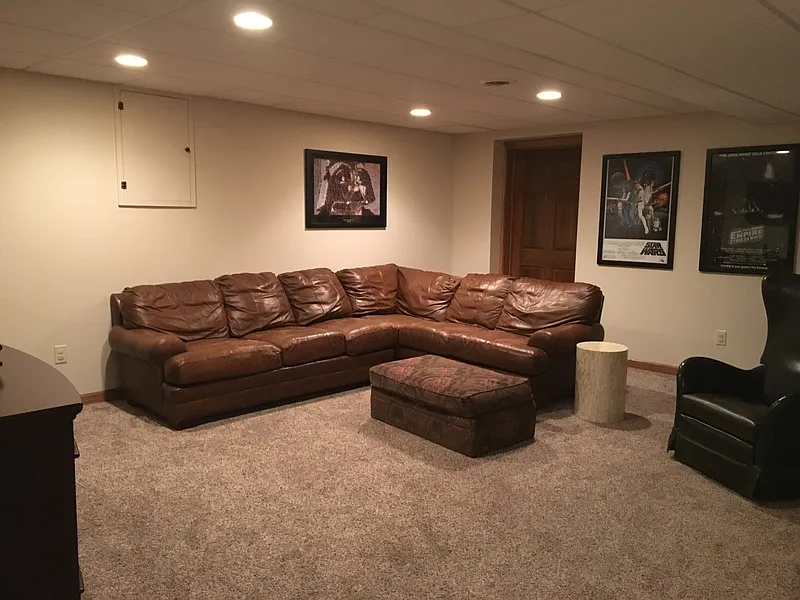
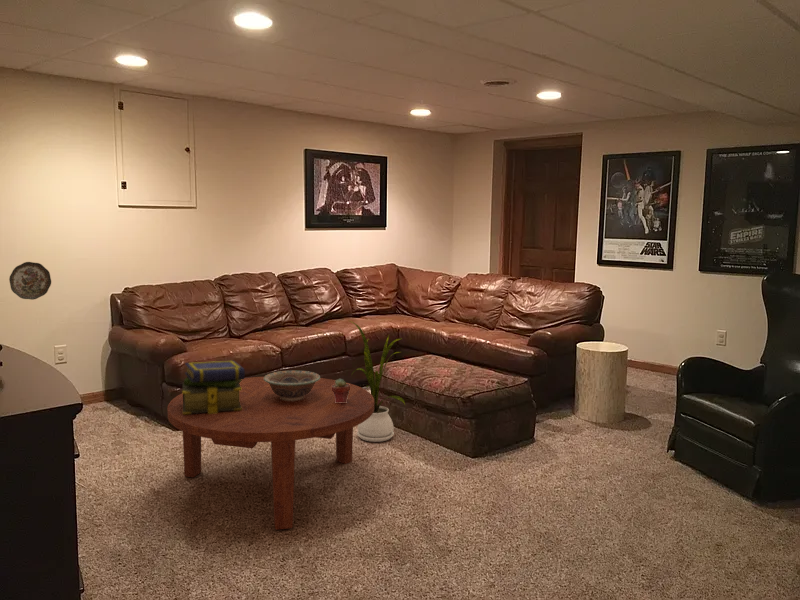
+ house plant [349,320,406,443]
+ decorative plate [8,261,52,301]
+ potted succulent [332,378,350,403]
+ decorative bowl [263,370,321,401]
+ coffee table [167,376,374,531]
+ stack of books [181,360,246,414]
